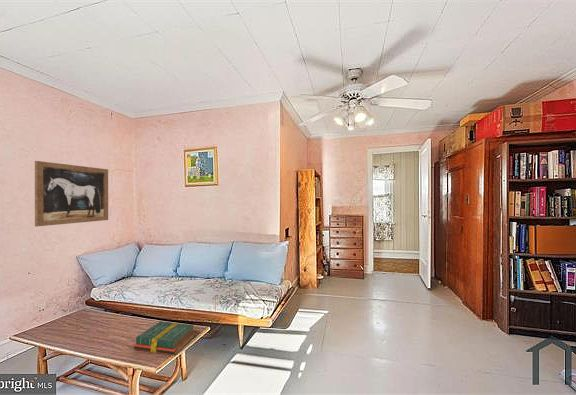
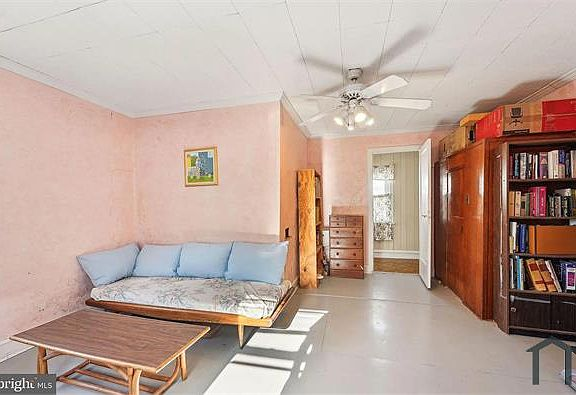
- wall art [34,160,109,227]
- hardback book [133,320,197,356]
